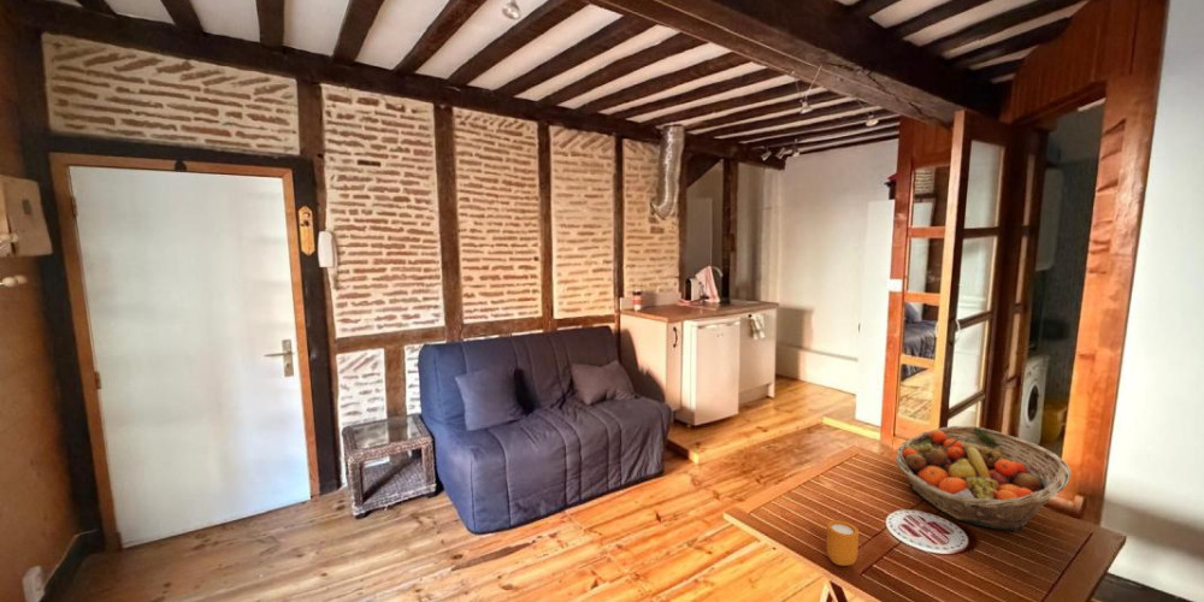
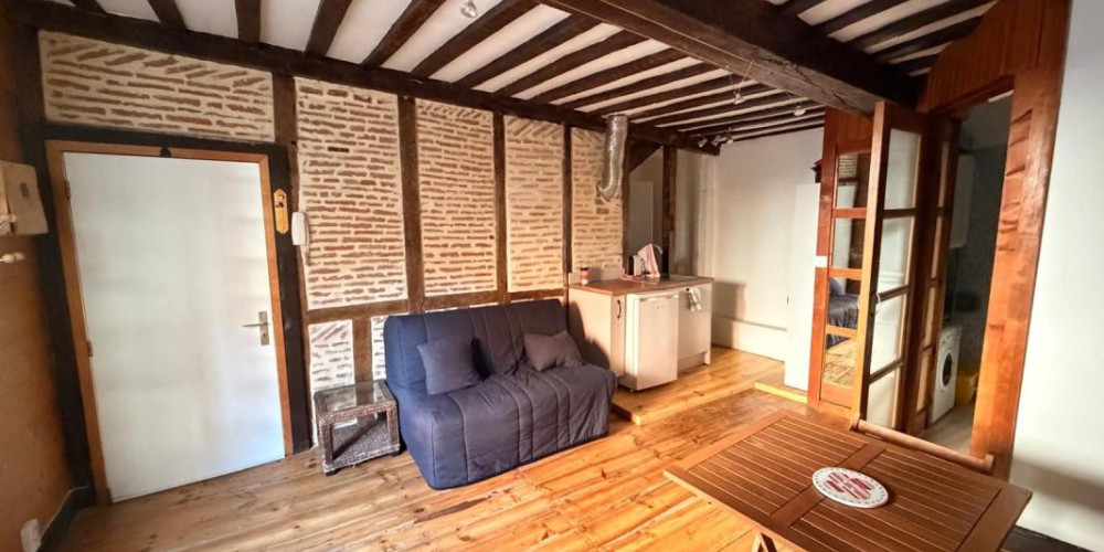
- fruit basket [895,425,1072,532]
- mug [825,519,860,567]
